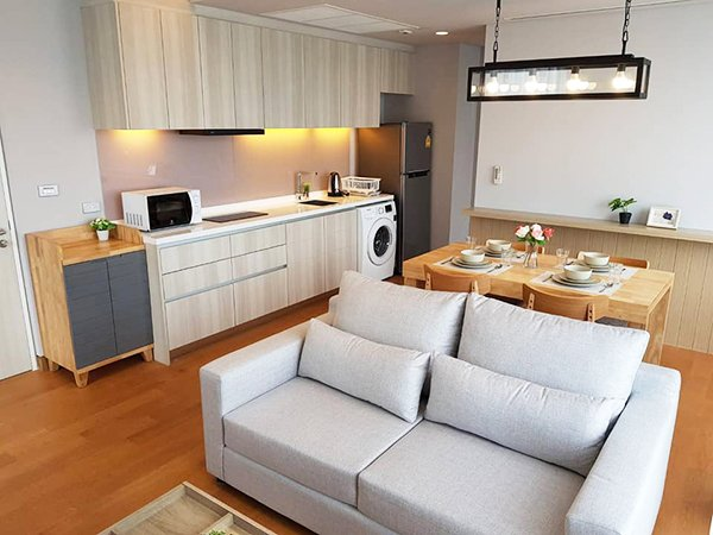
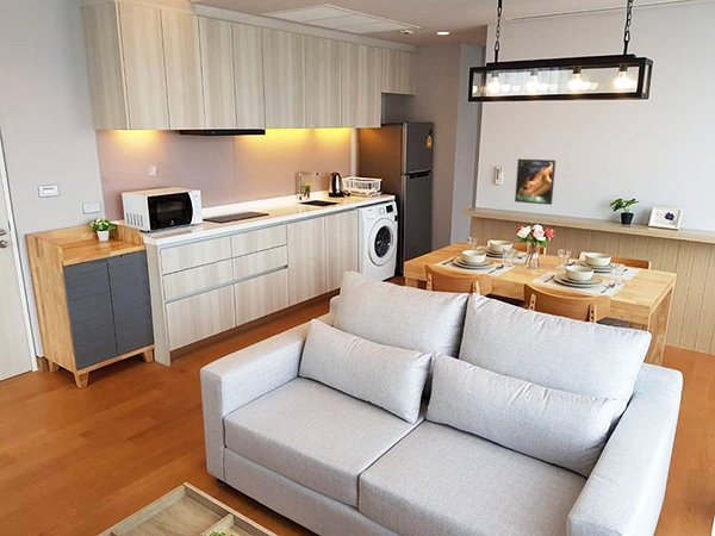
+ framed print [514,158,557,206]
